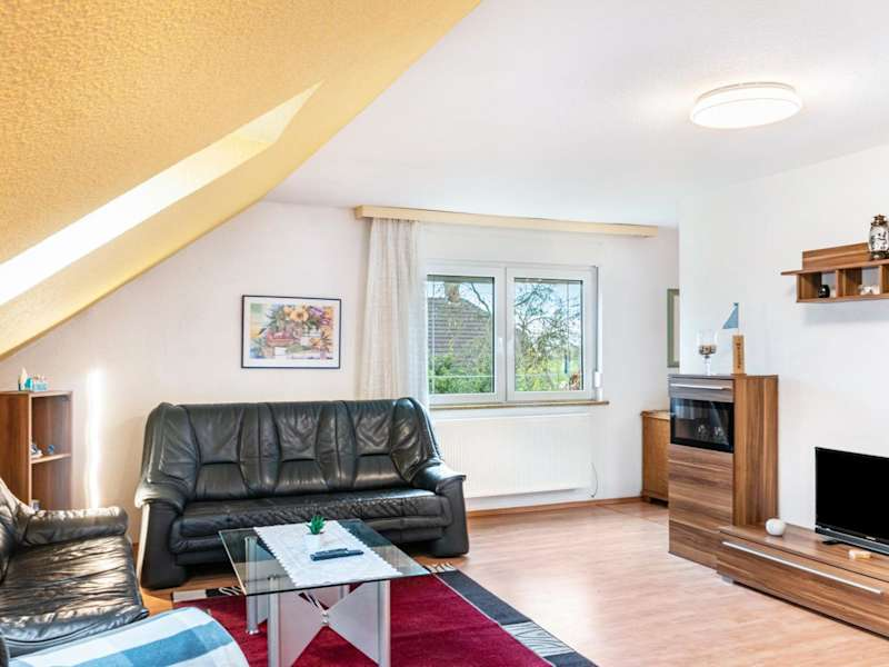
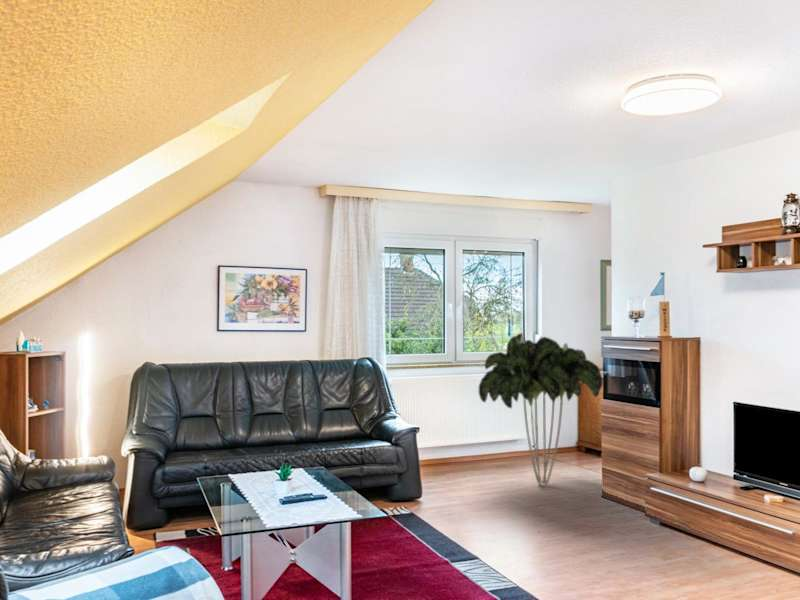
+ indoor plant [478,332,604,487]
